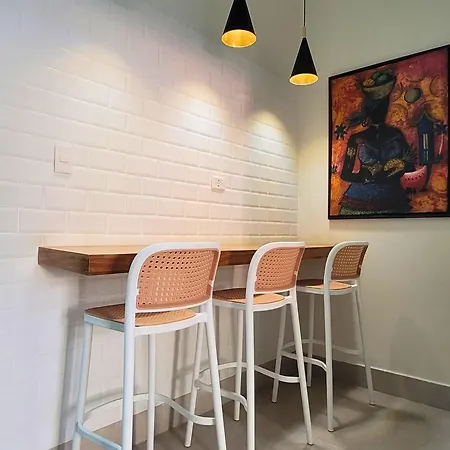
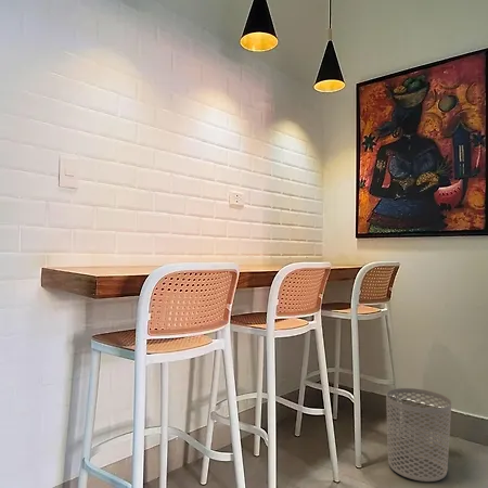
+ waste bin [385,387,452,483]
